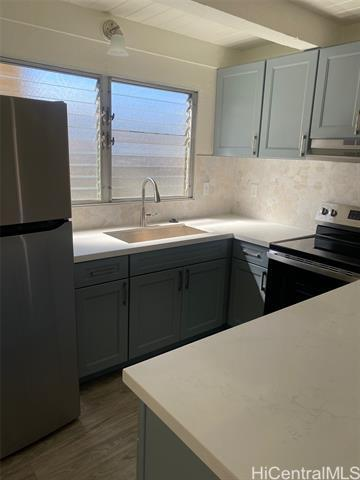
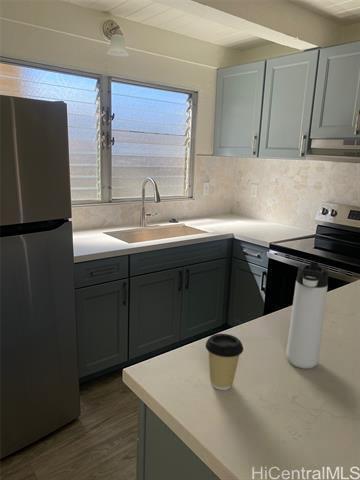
+ thermos bottle [285,261,329,370]
+ coffee cup [204,333,244,391]
